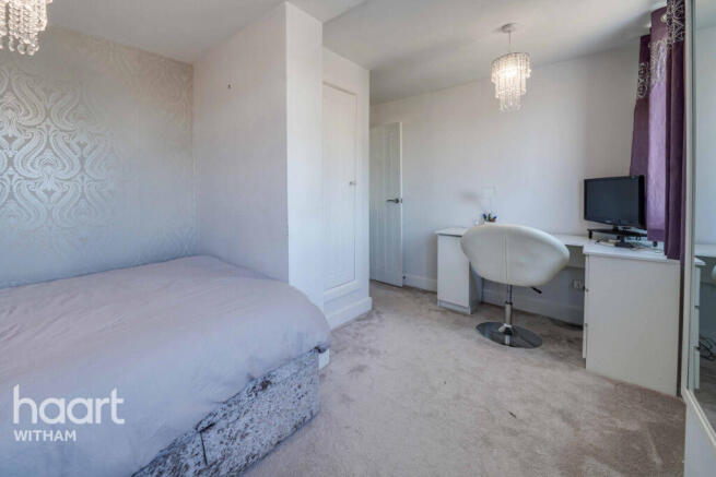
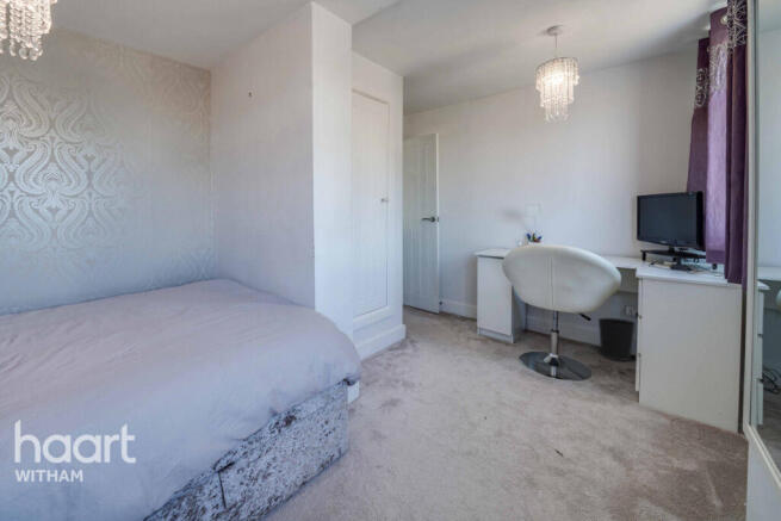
+ wastebasket [596,317,637,362]
